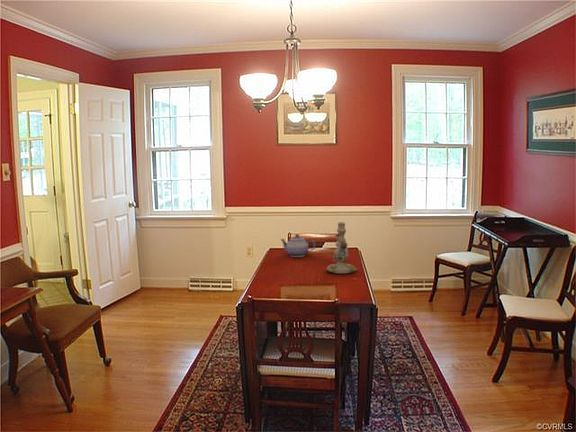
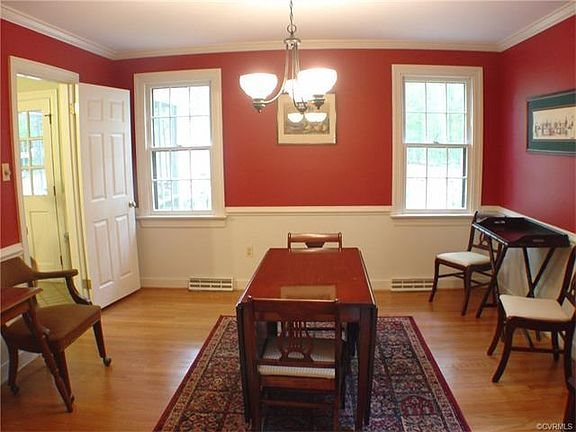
- candlestick [325,221,359,274]
- teapot [279,233,316,258]
